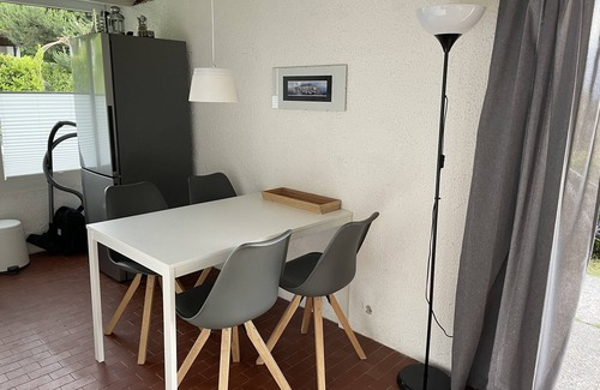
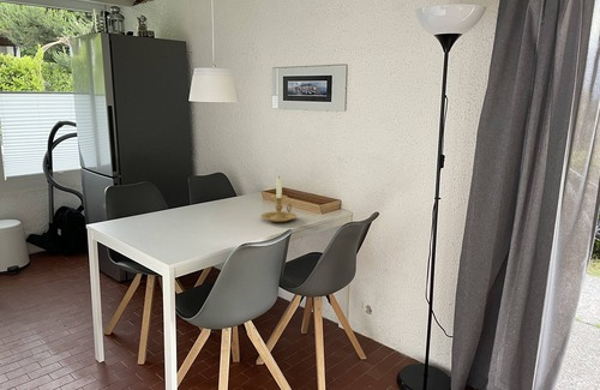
+ candle holder [260,175,298,223]
